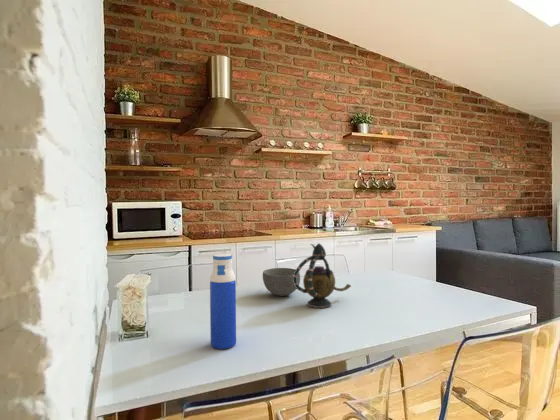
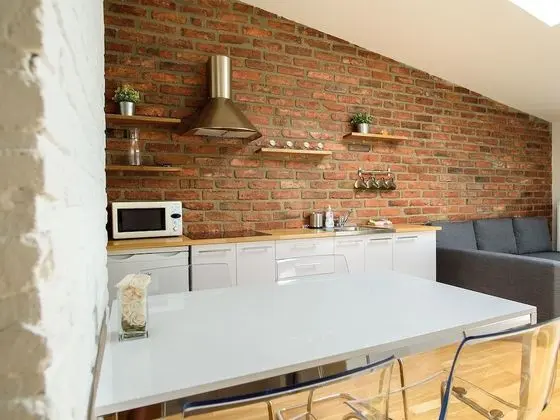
- teapot [293,242,352,309]
- water bottle [209,253,237,350]
- bowl [262,267,301,297]
